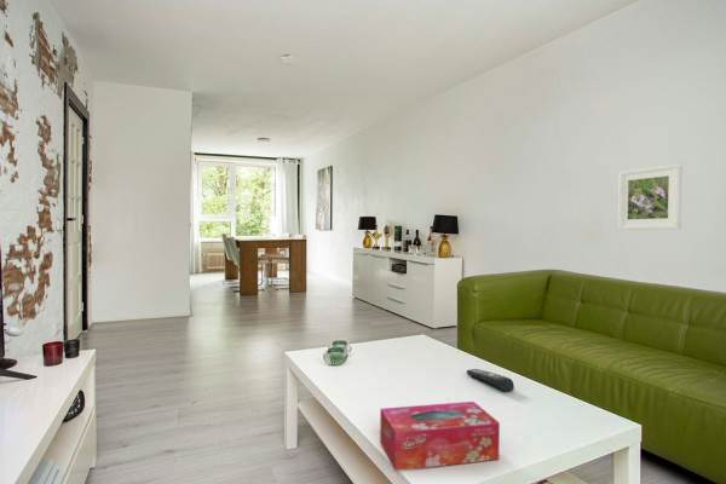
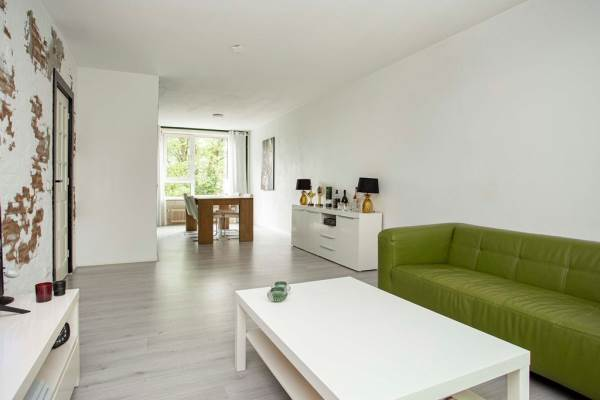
- tissue box [379,401,501,472]
- remote control [466,368,515,392]
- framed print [617,162,684,231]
